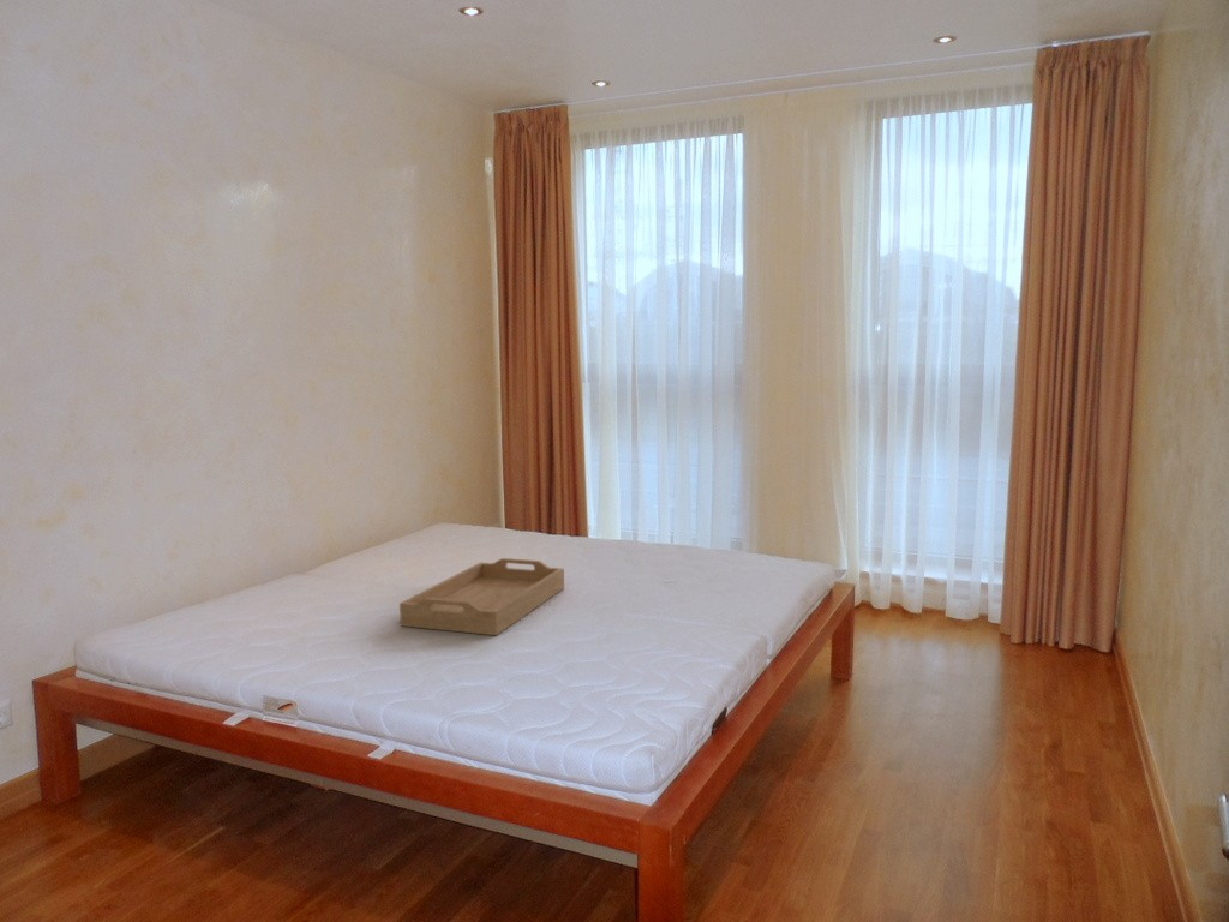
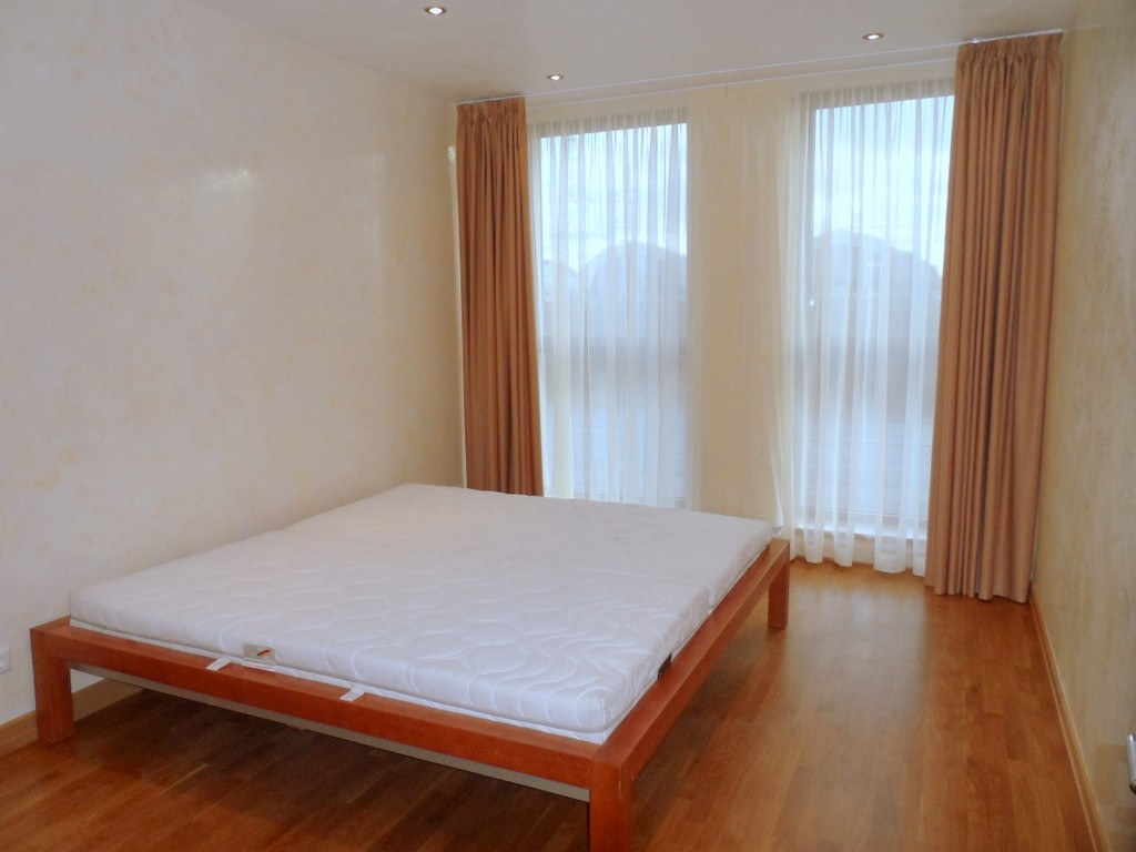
- serving tray [398,557,565,636]
